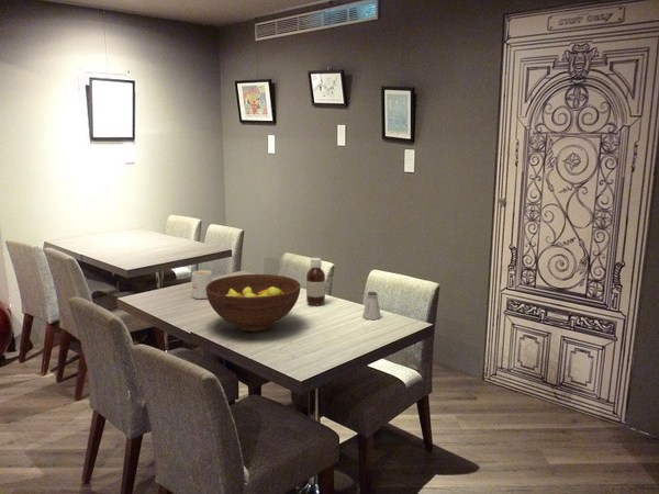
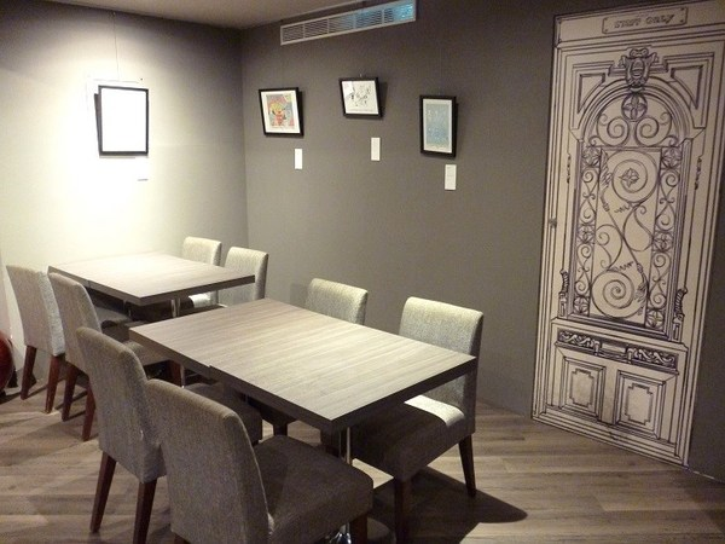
- mug [190,269,213,300]
- saltshaker [361,291,382,321]
- bottle [305,257,326,306]
- fruit bowl [205,273,302,333]
